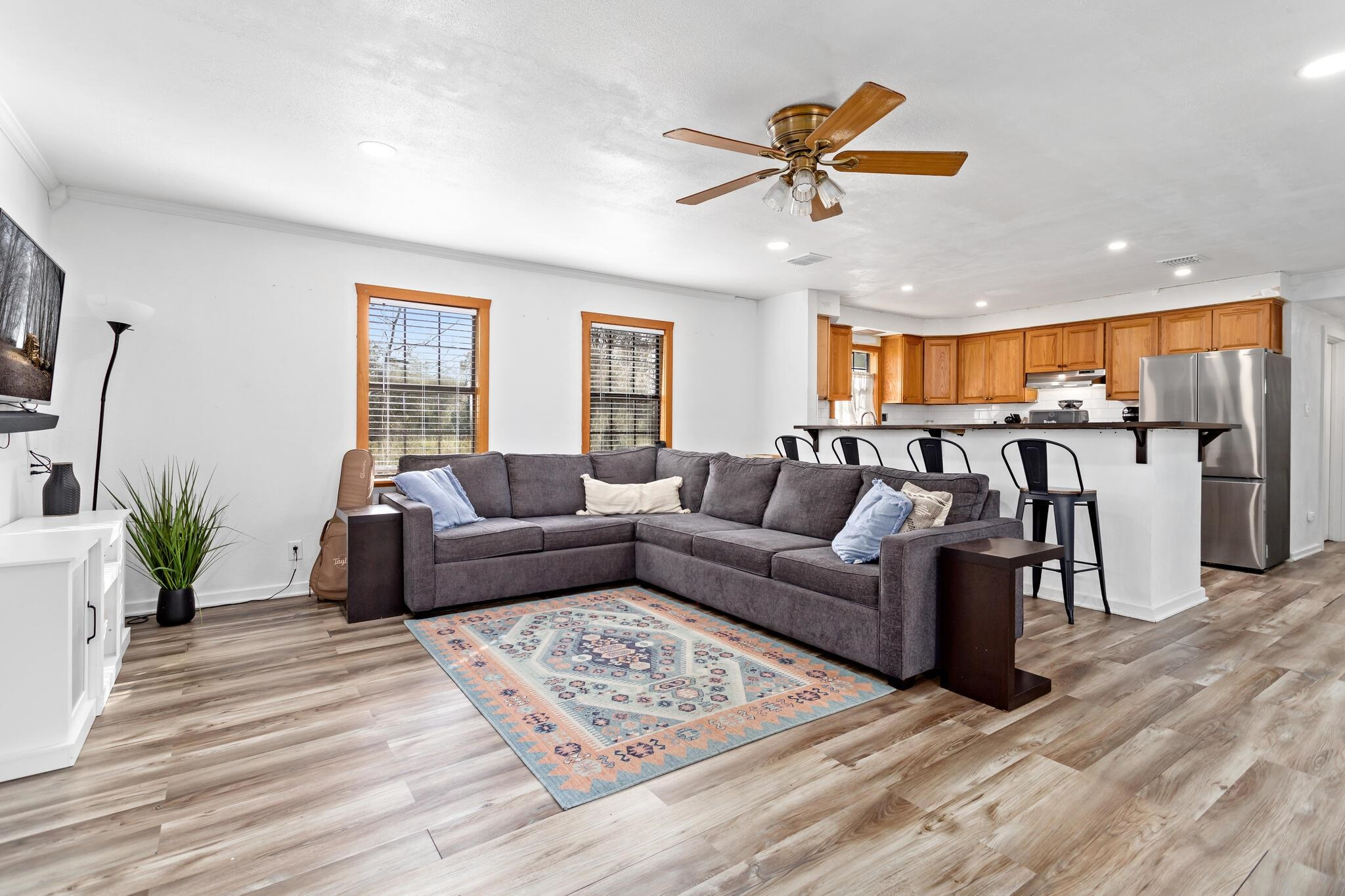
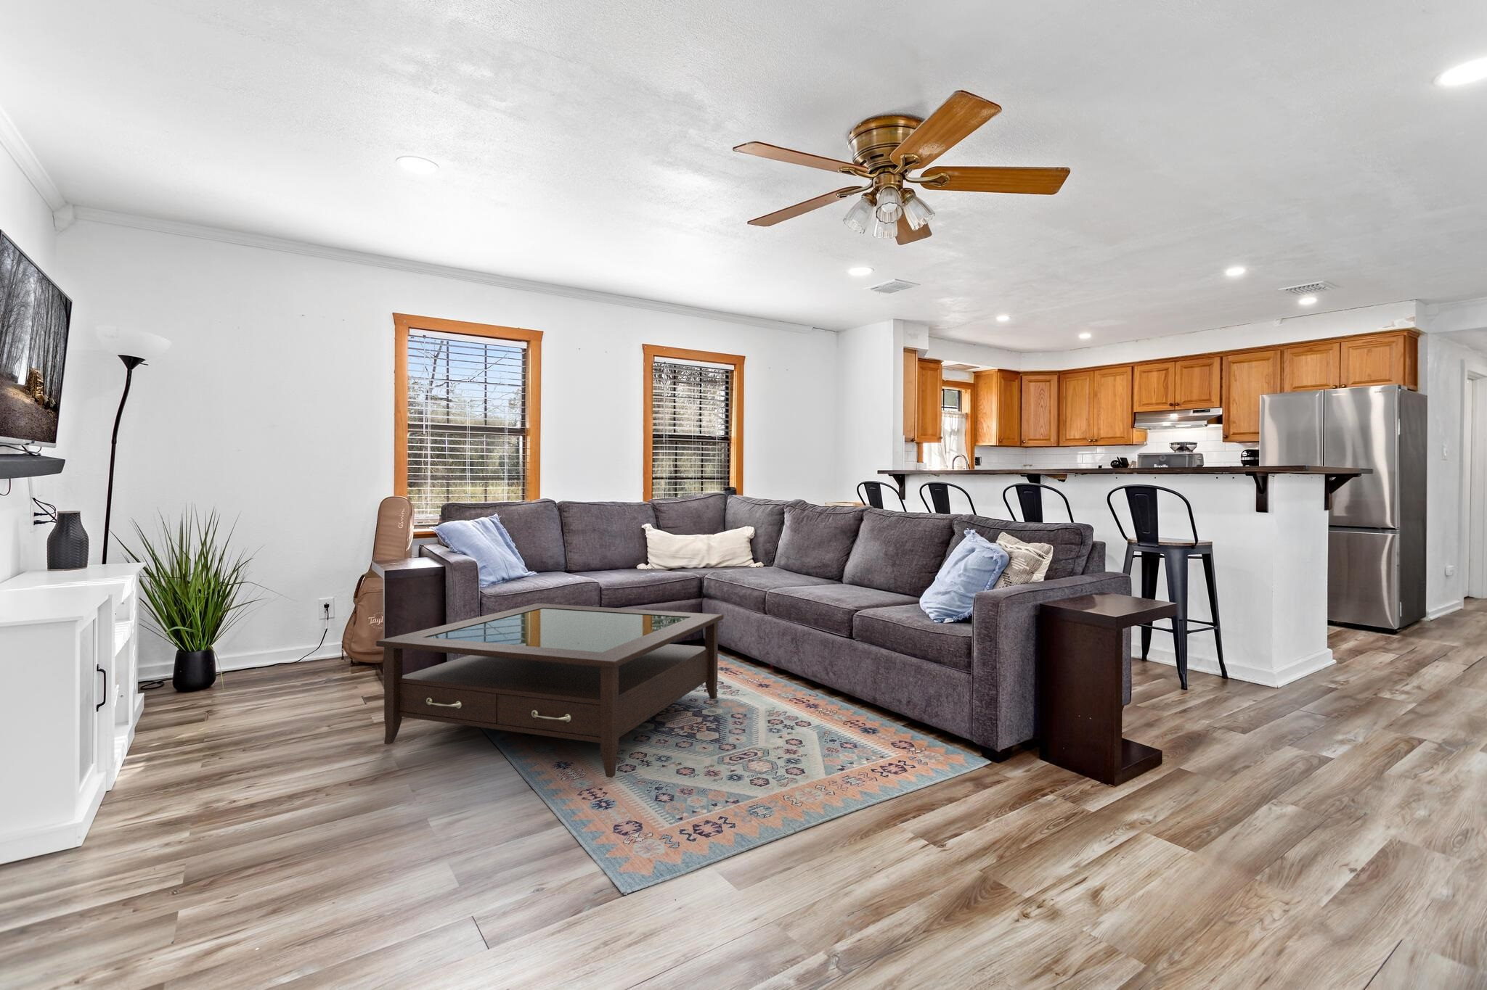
+ coffee table [376,602,724,778]
